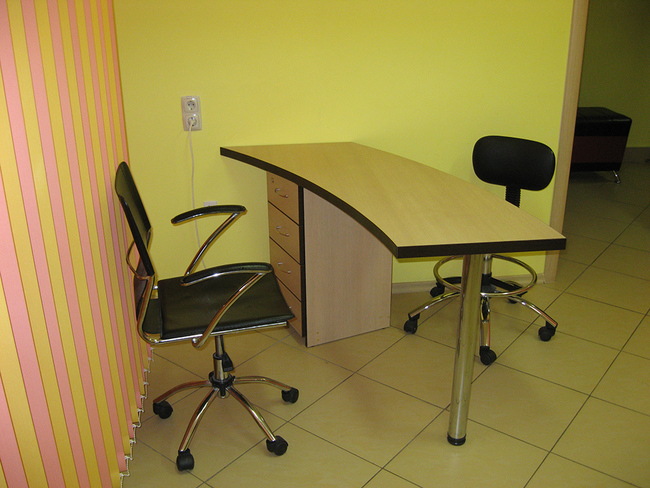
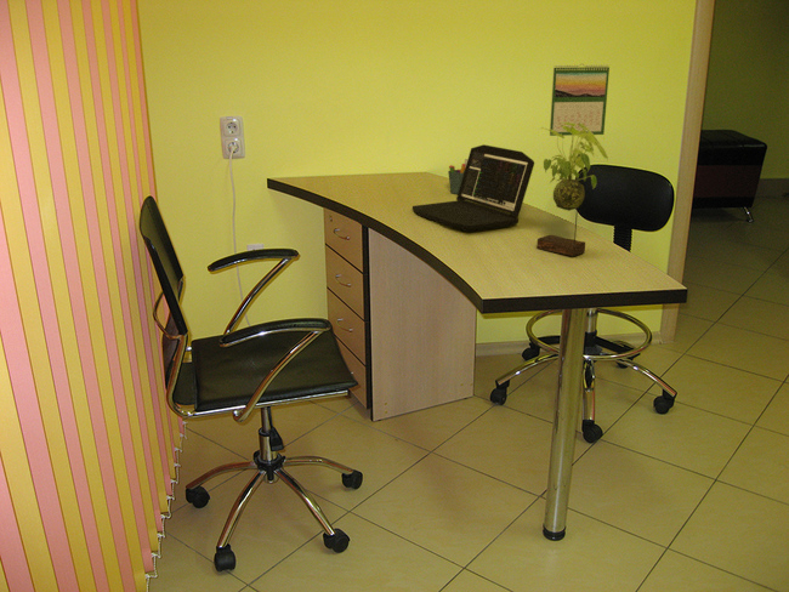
+ pen holder [447,158,469,195]
+ plant [535,123,609,257]
+ calendar [549,63,611,137]
+ laptop [411,143,535,233]
